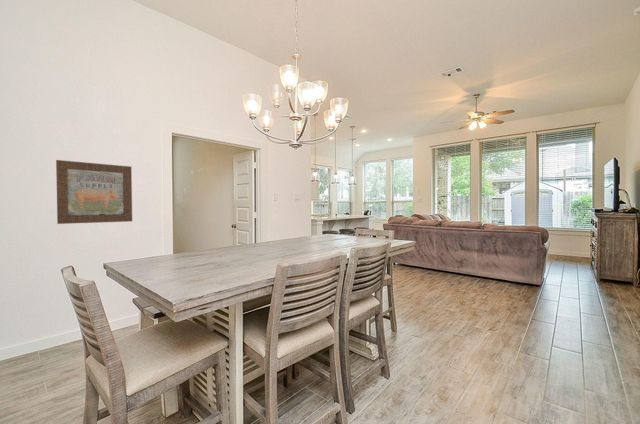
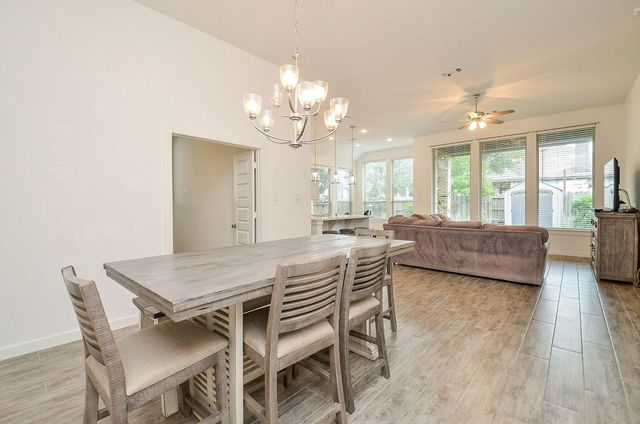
- wall art [55,159,133,225]
